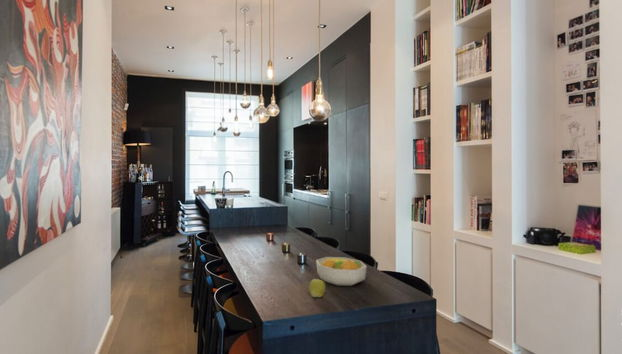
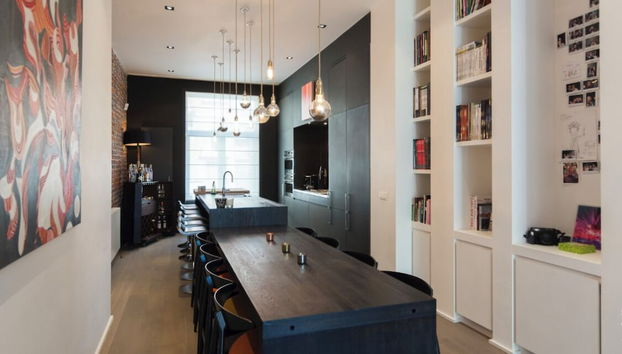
- apple [308,275,326,298]
- fruit bowl [315,256,368,287]
